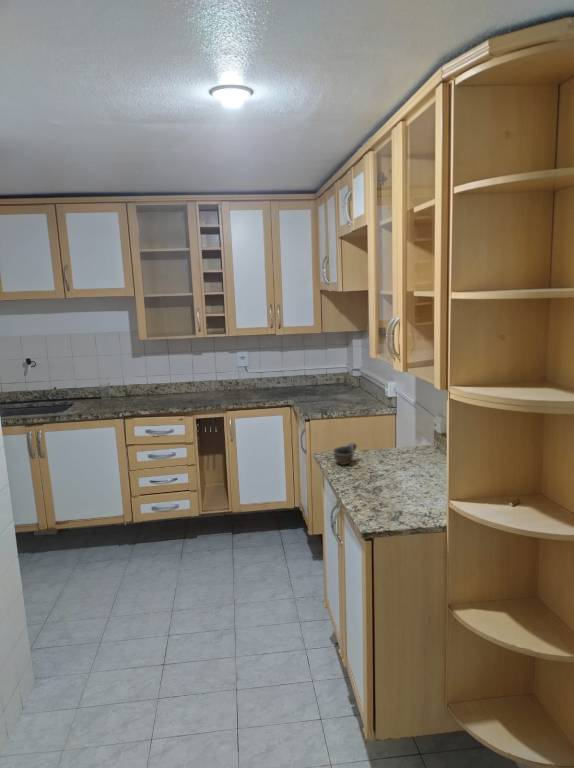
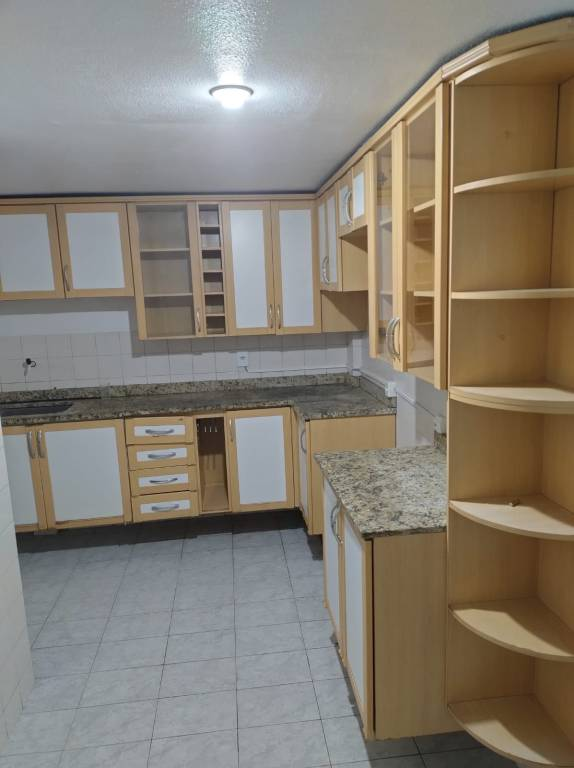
- cup [332,441,358,466]
